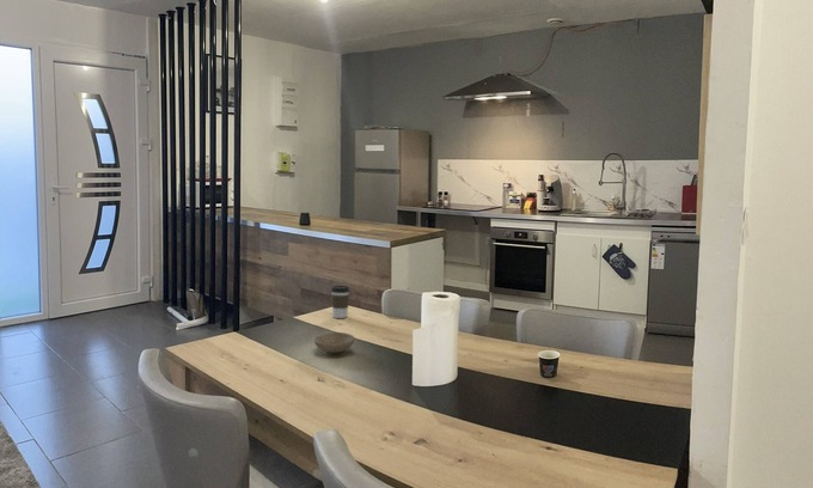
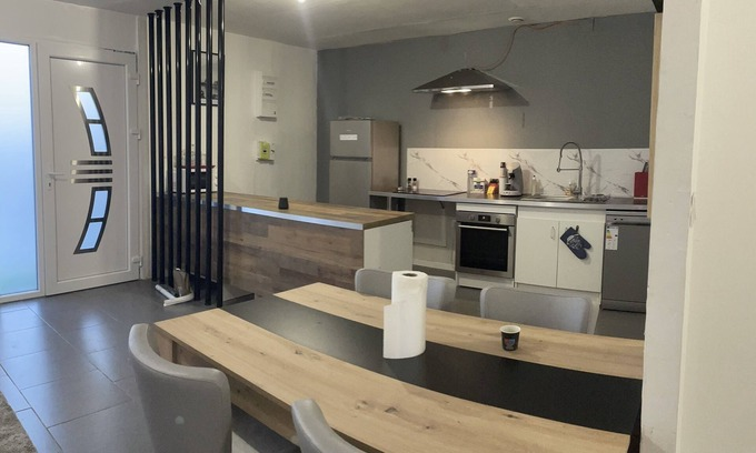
- bowl [313,331,356,354]
- coffee cup [330,285,352,319]
